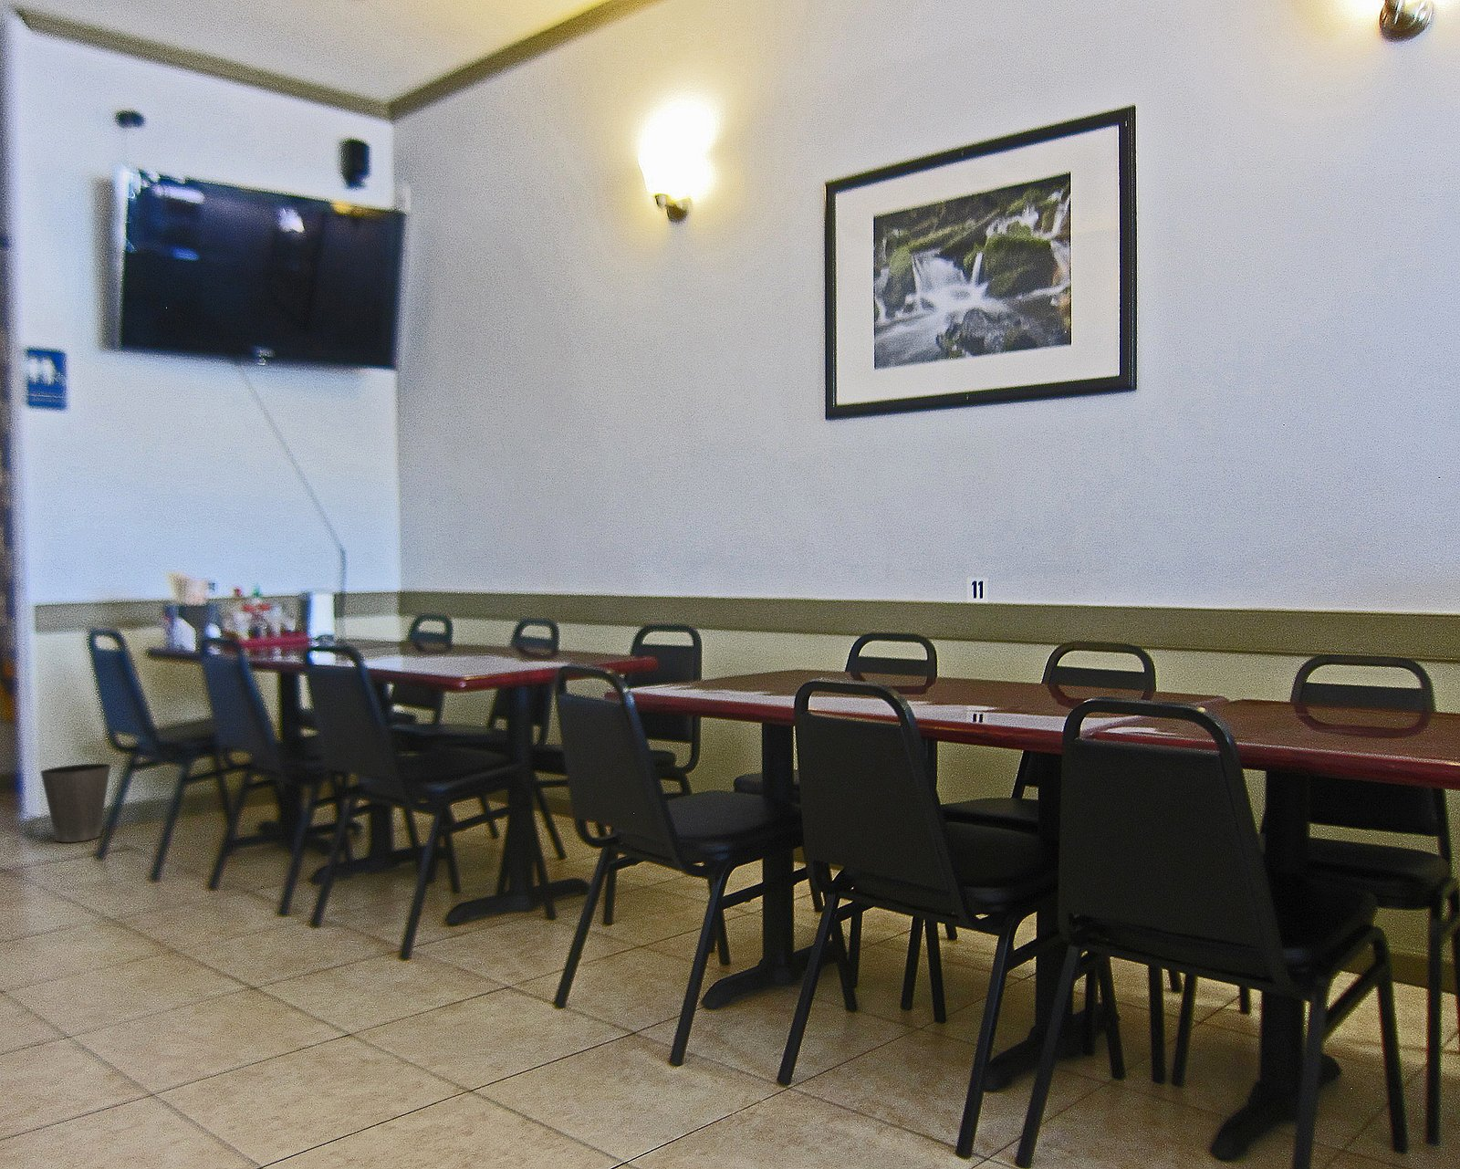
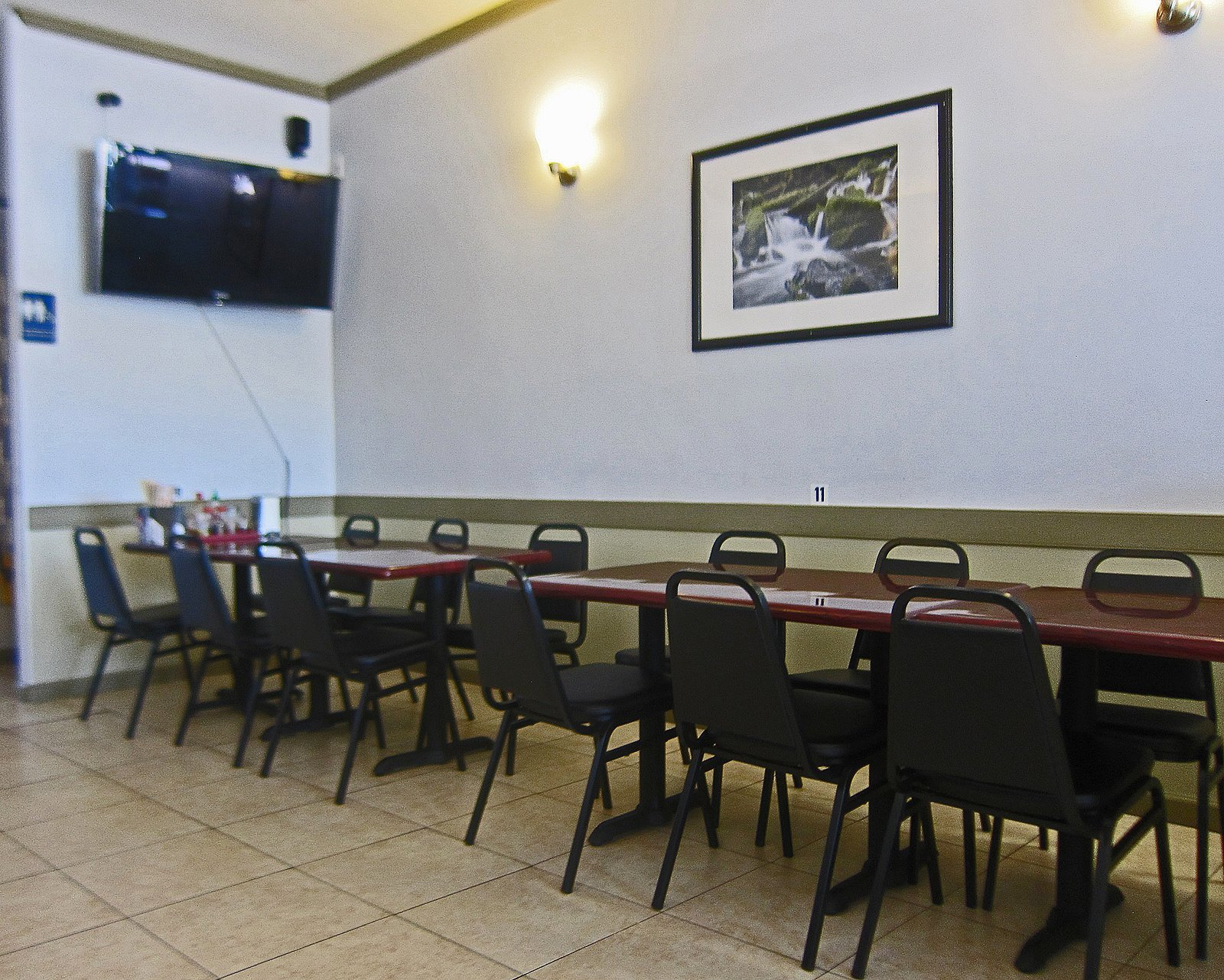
- waste basket [39,763,112,843]
